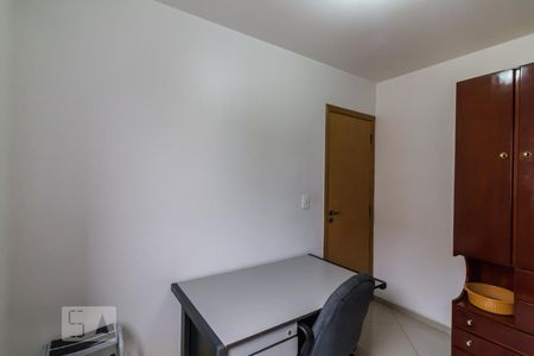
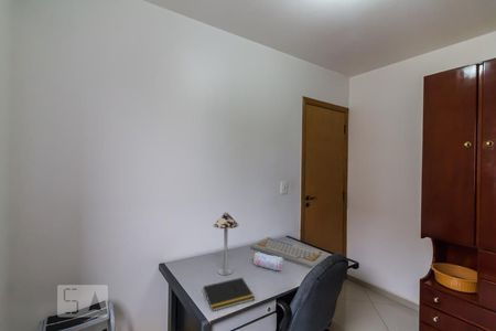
+ table lamp [212,211,240,276]
+ notepad [202,277,256,312]
+ pencil case [252,250,284,271]
+ keyboard [250,236,328,269]
